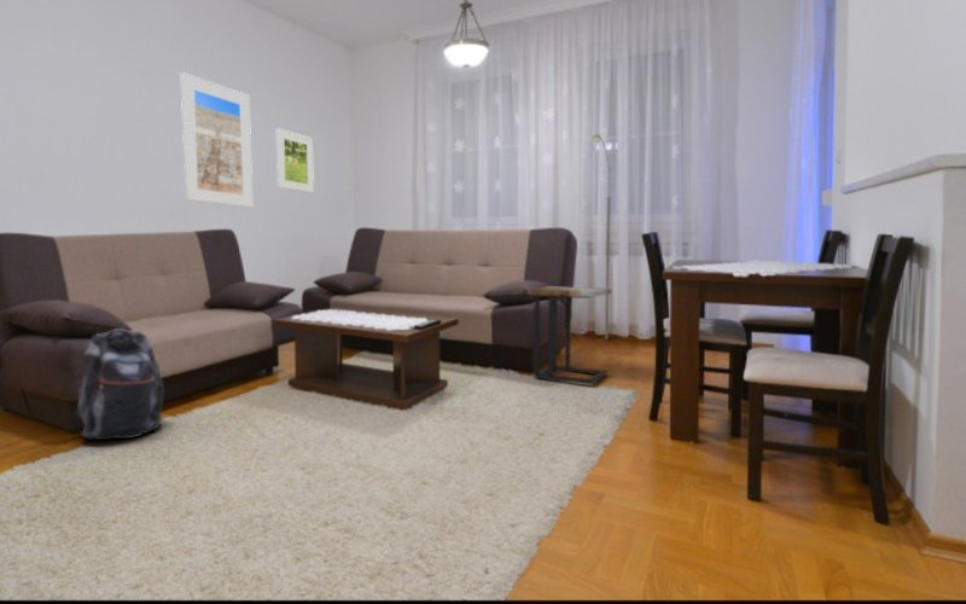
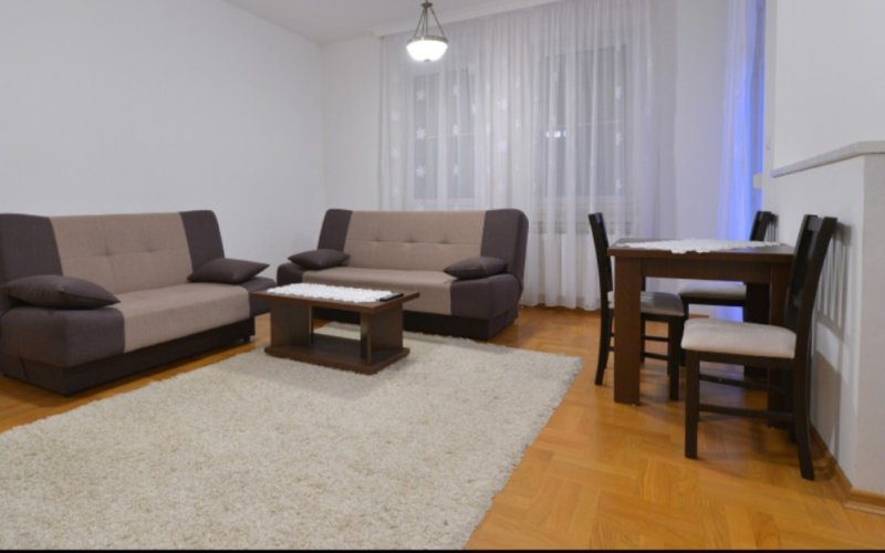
- backpack [74,327,165,441]
- side table [528,285,612,387]
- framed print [180,71,254,209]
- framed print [275,127,315,194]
- street lamp [590,133,612,341]
